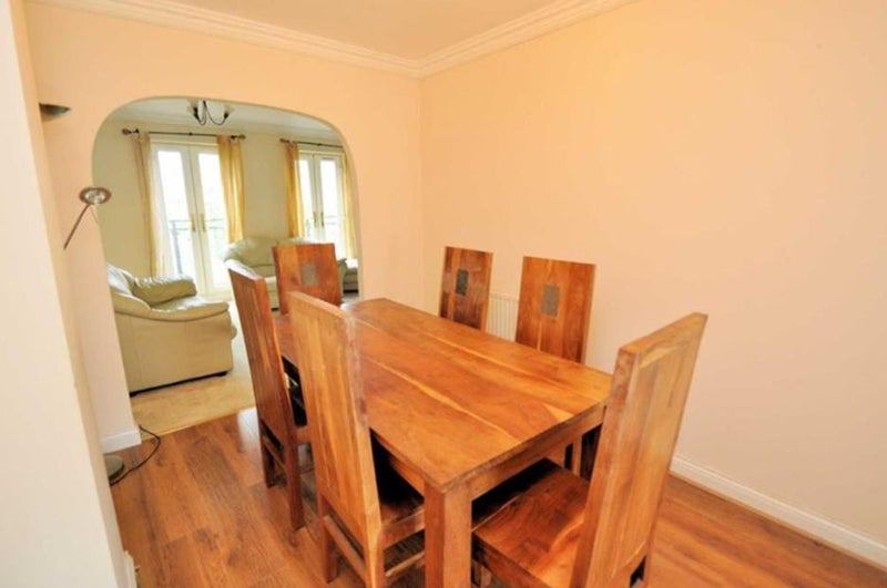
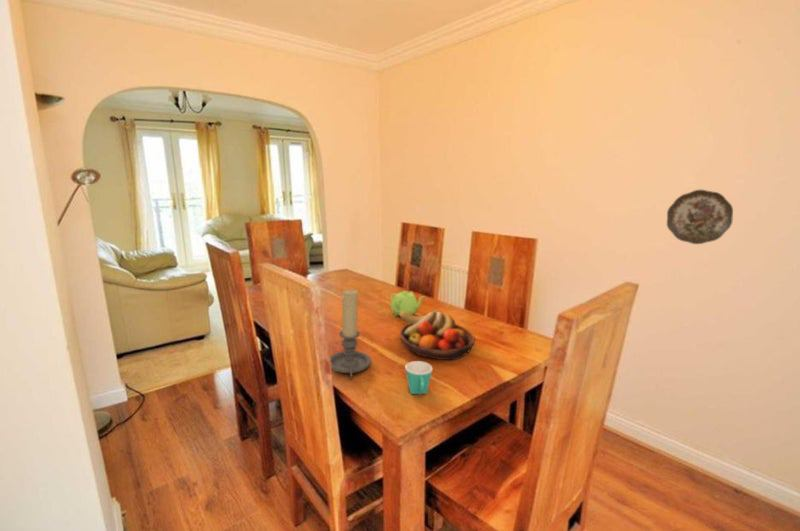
+ mug [404,360,434,395]
+ fruit bowl [399,309,477,361]
+ decorative plate [666,189,734,245]
+ teapot [389,290,426,317]
+ candle holder [329,289,372,380]
